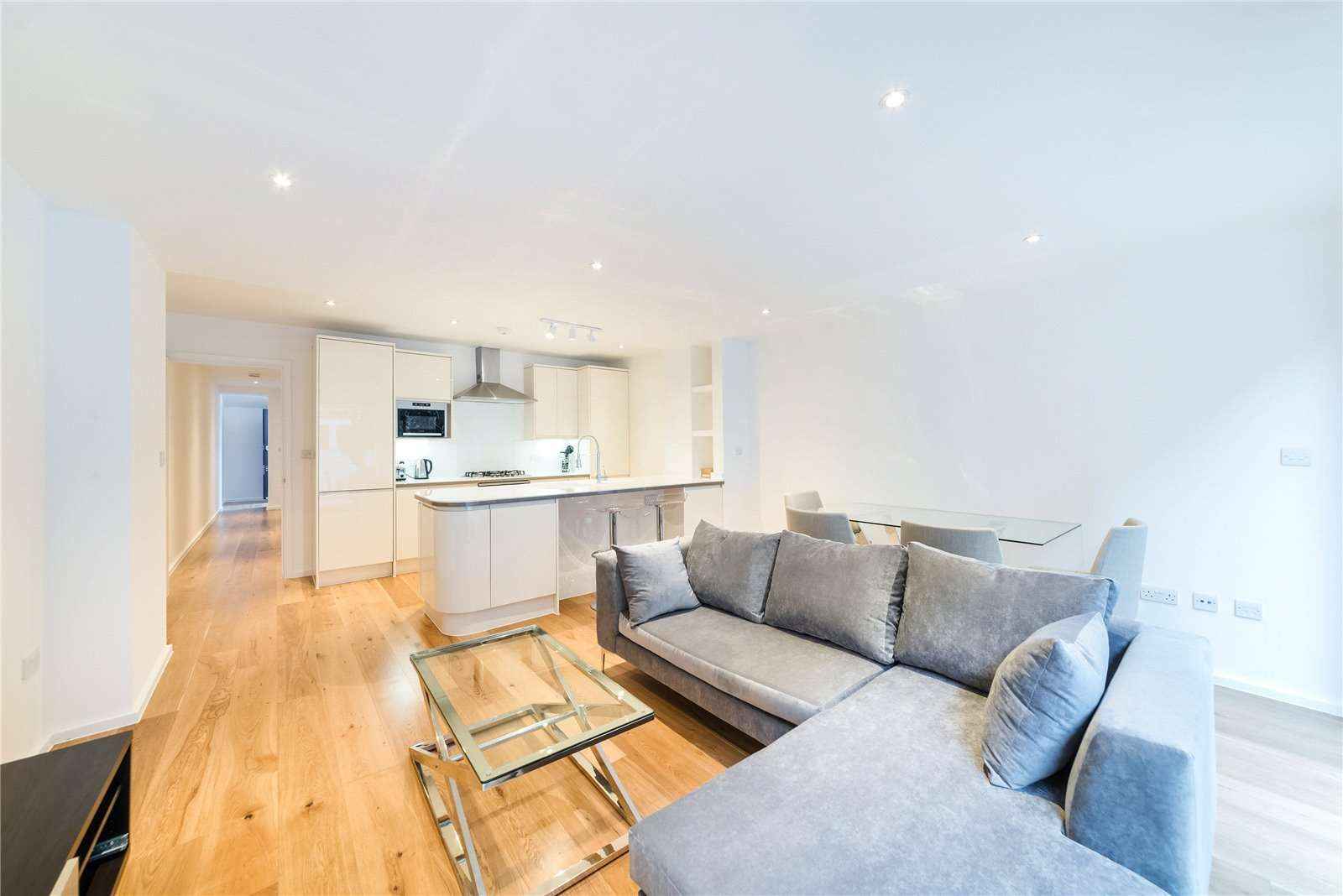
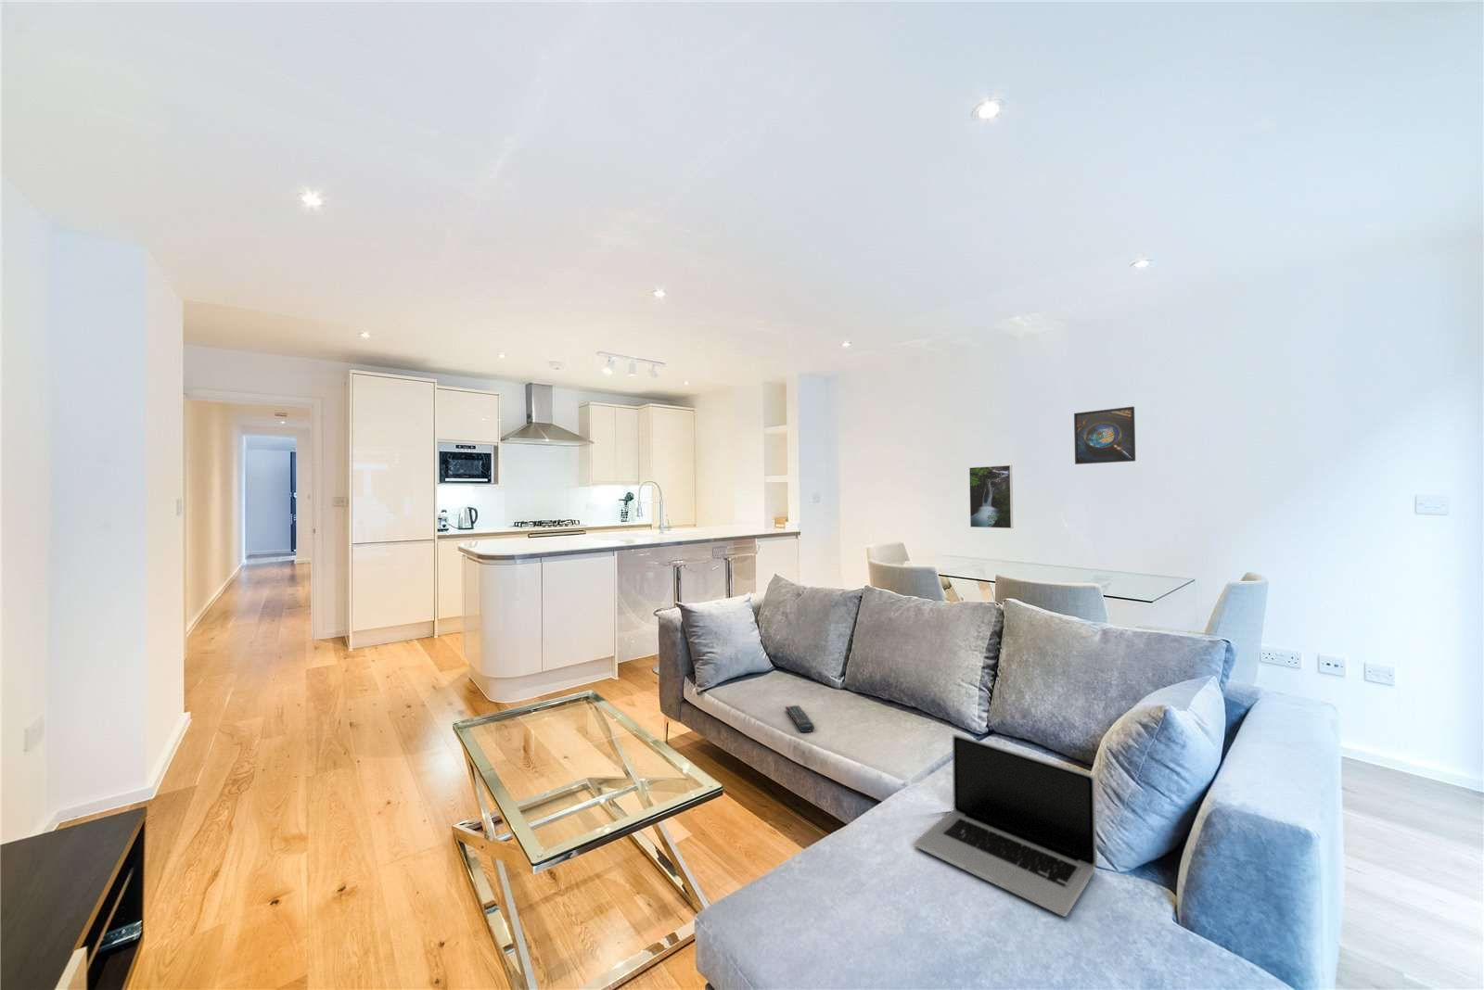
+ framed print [1073,406,1136,465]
+ laptop [914,734,1098,918]
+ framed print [968,464,1013,529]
+ remote control [785,705,815,734]
